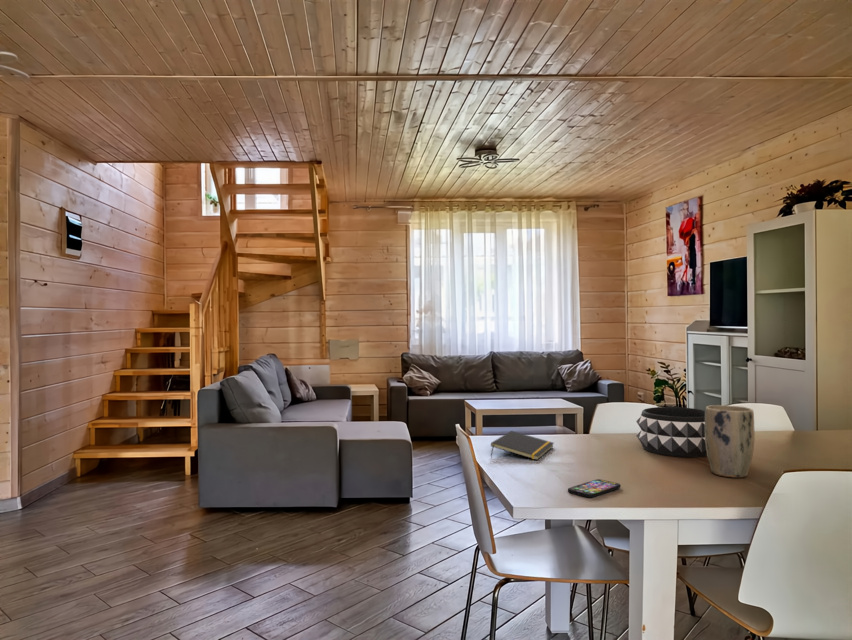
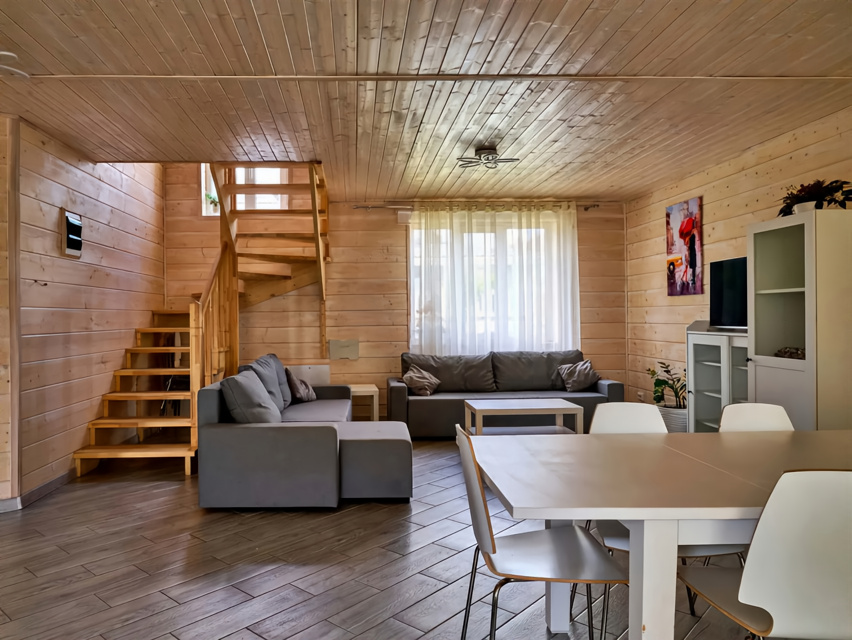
- plant pot [705,404,756,479]
- smartphone [567,478,621,499]
- notepad [490,430,555,461]
- decorative bowl [635,406,708,458]
